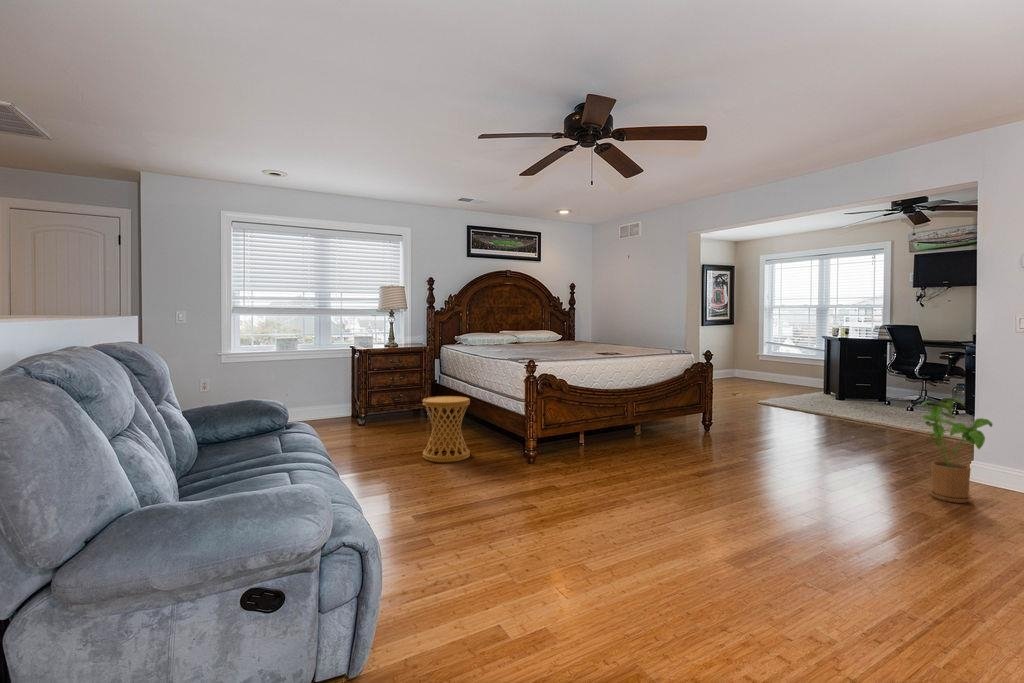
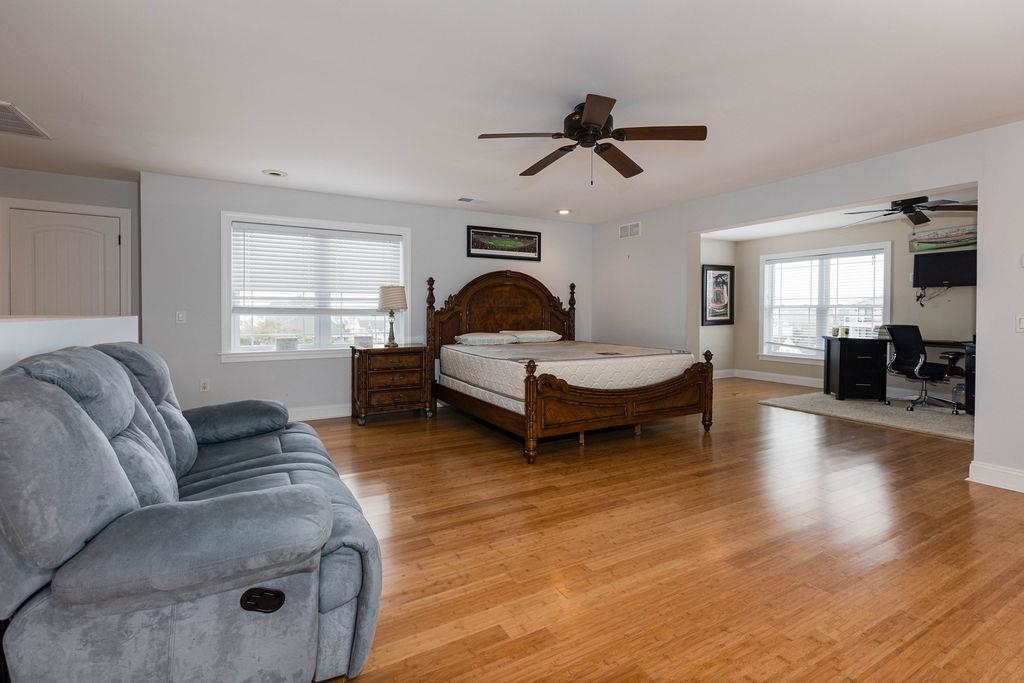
- house plant [919,397,994,504]
- side table [422,395,471,463]
